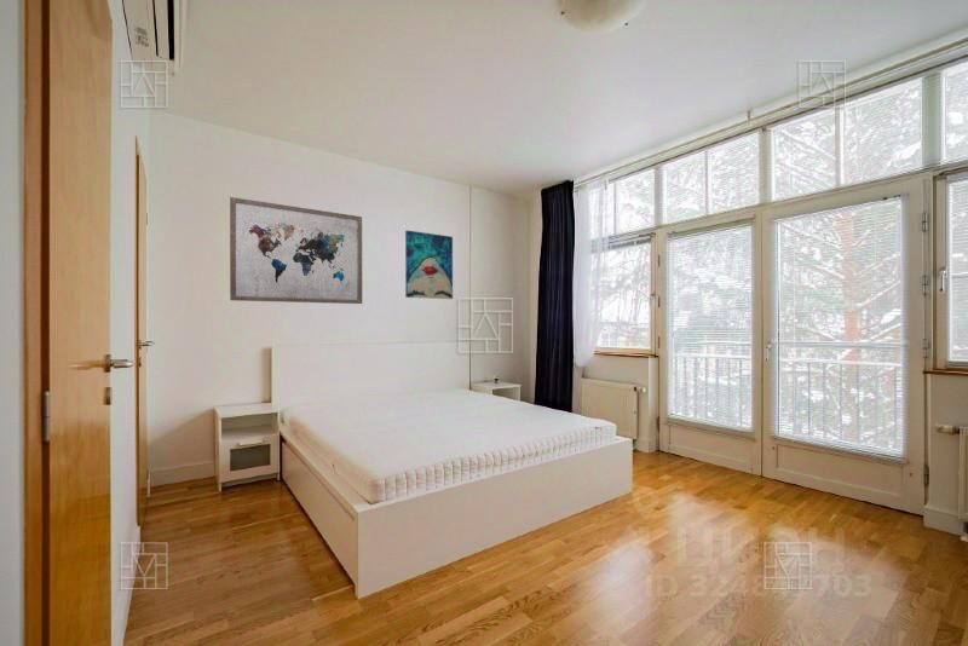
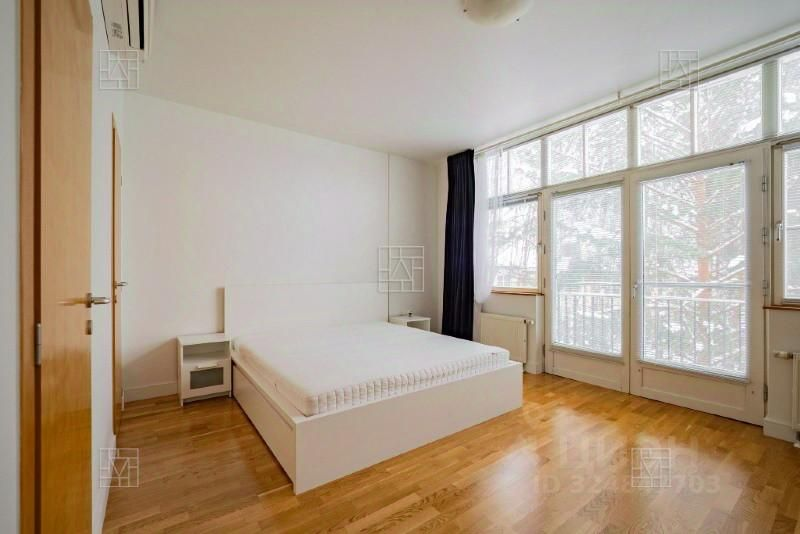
- wall art [404,230,454,300]
- wall art [229,196,363,305]
